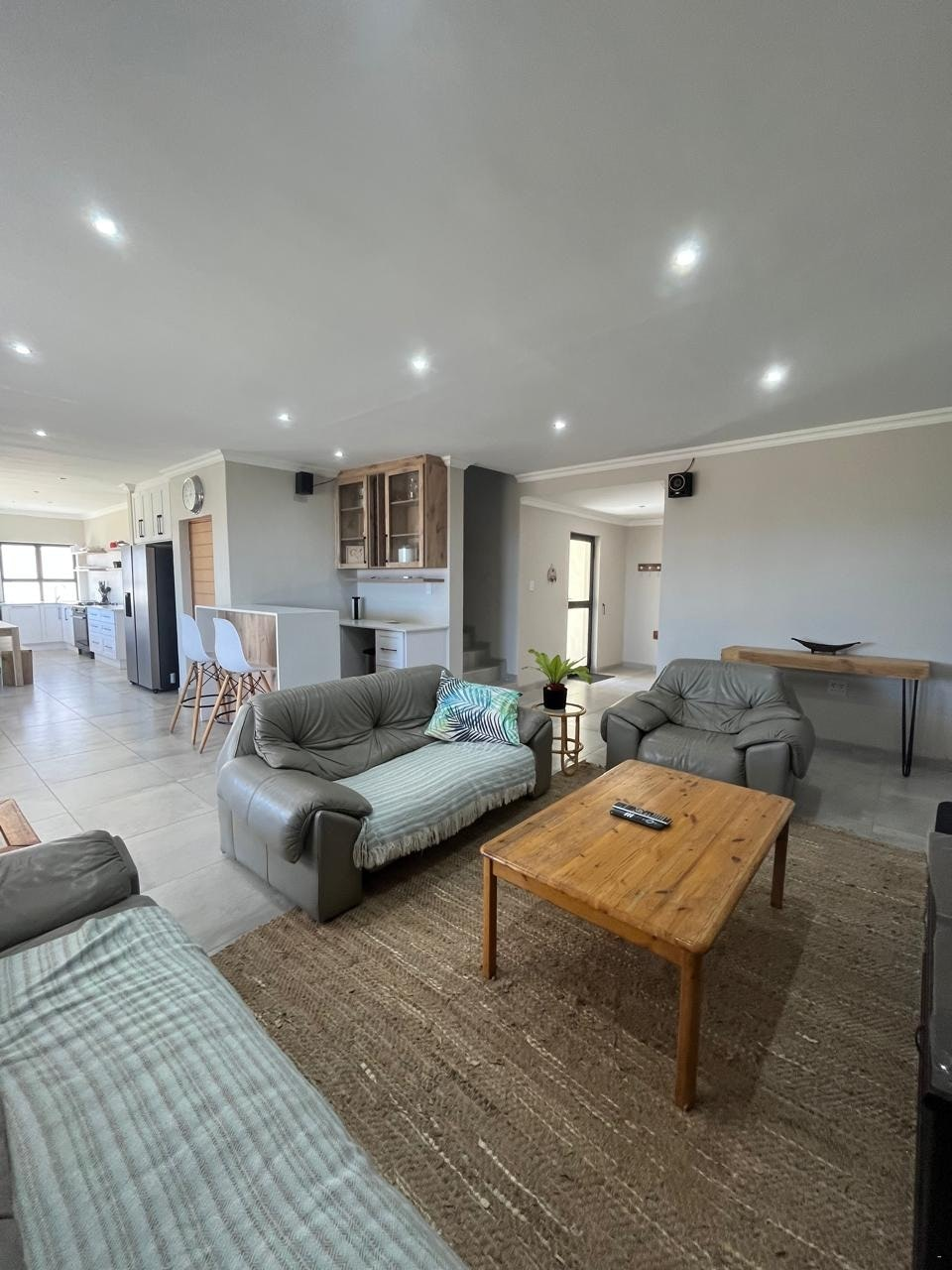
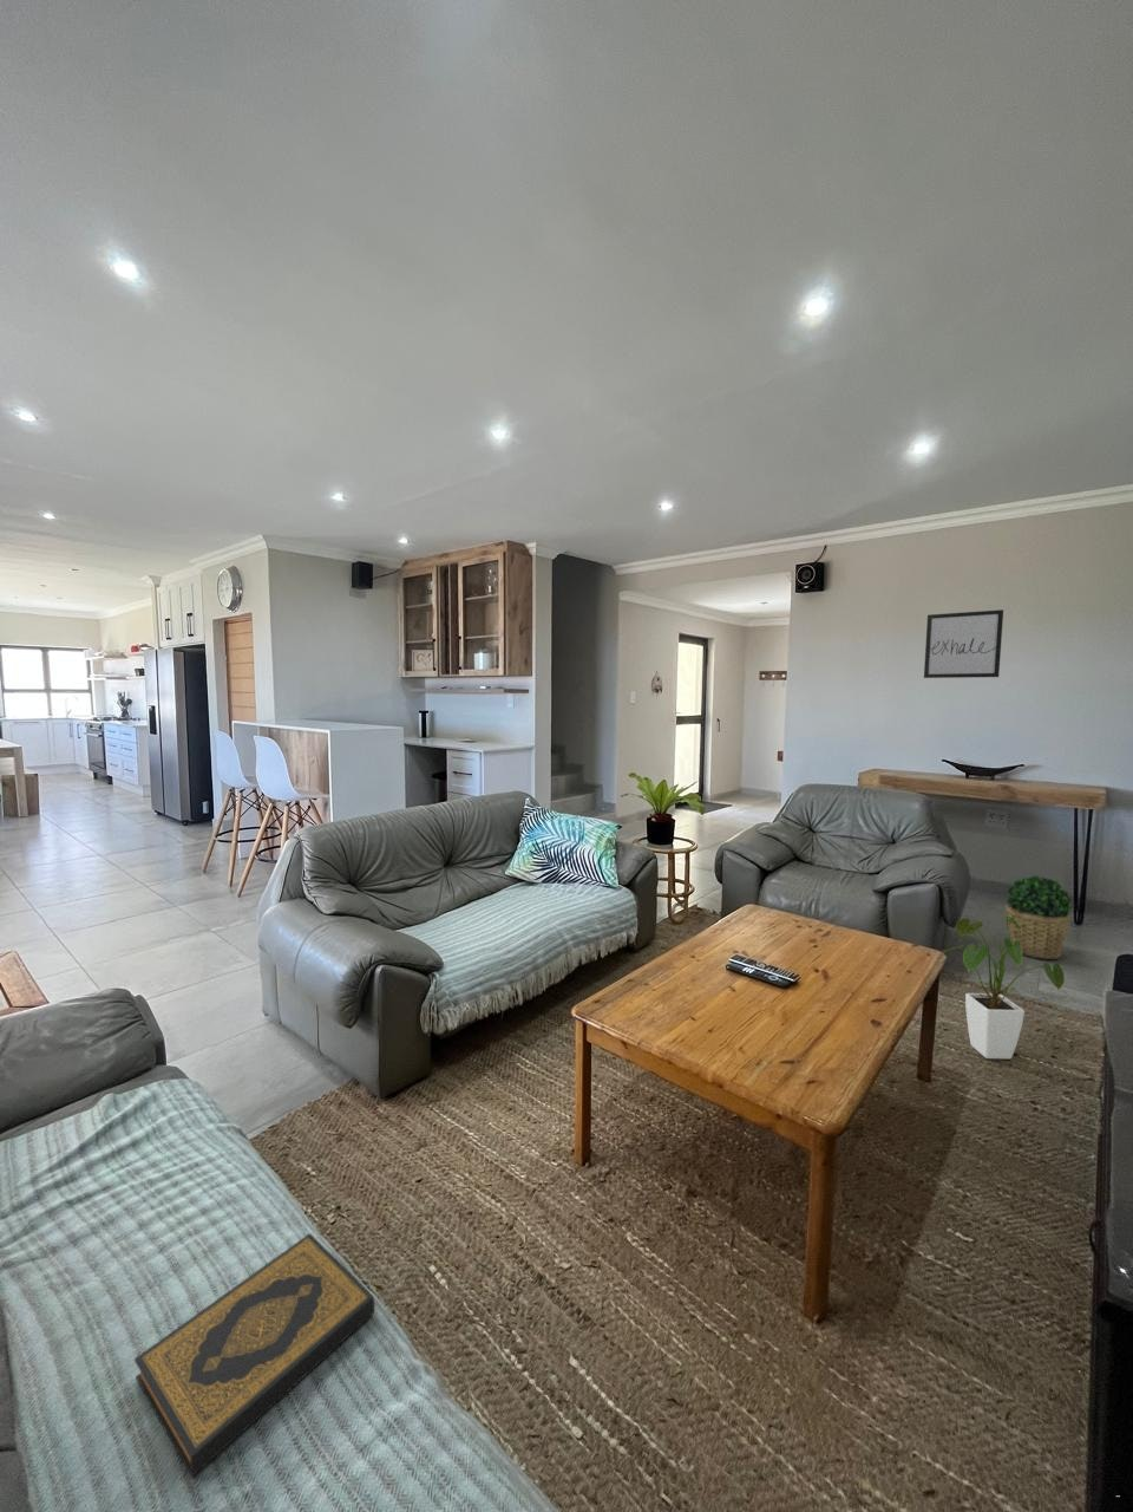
+ house plant [940,911,1065,1060]
+ wall art [922,608,1004,680]
+ hardback book [133,1232,376,1477]
+ potted plant [1004,874,1071,961]
